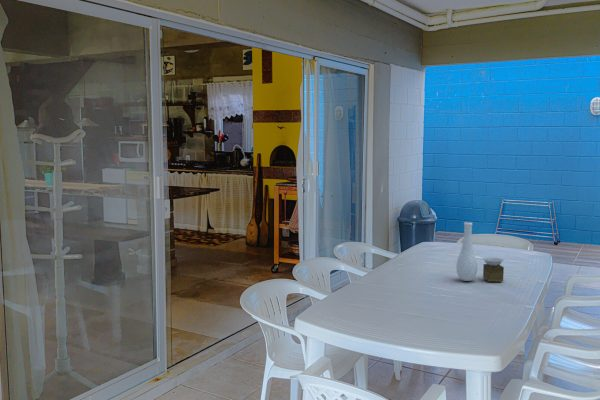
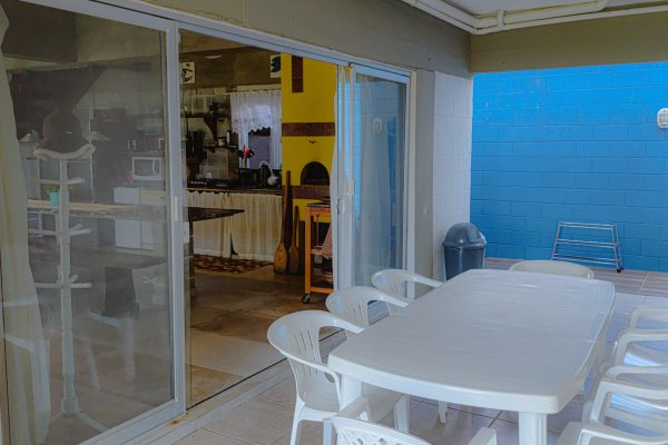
- vase [455,221,505,283]
